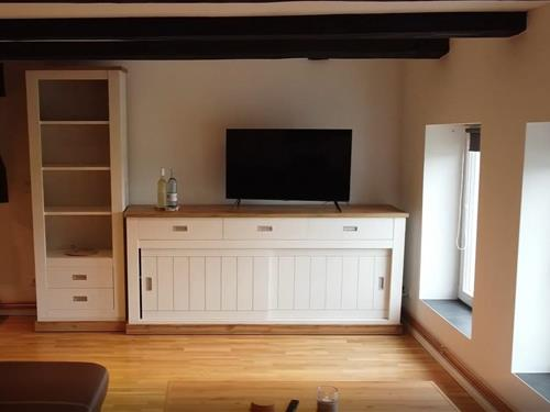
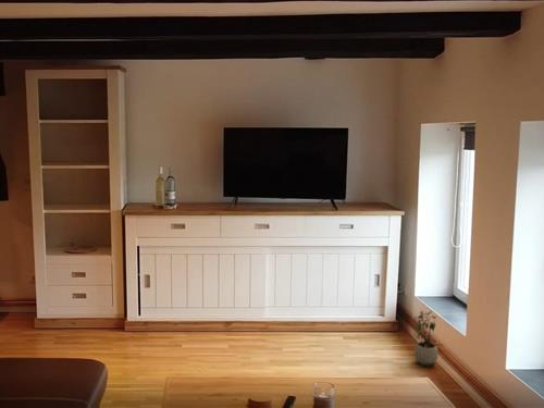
+ potted plant [412,309,440,368]
